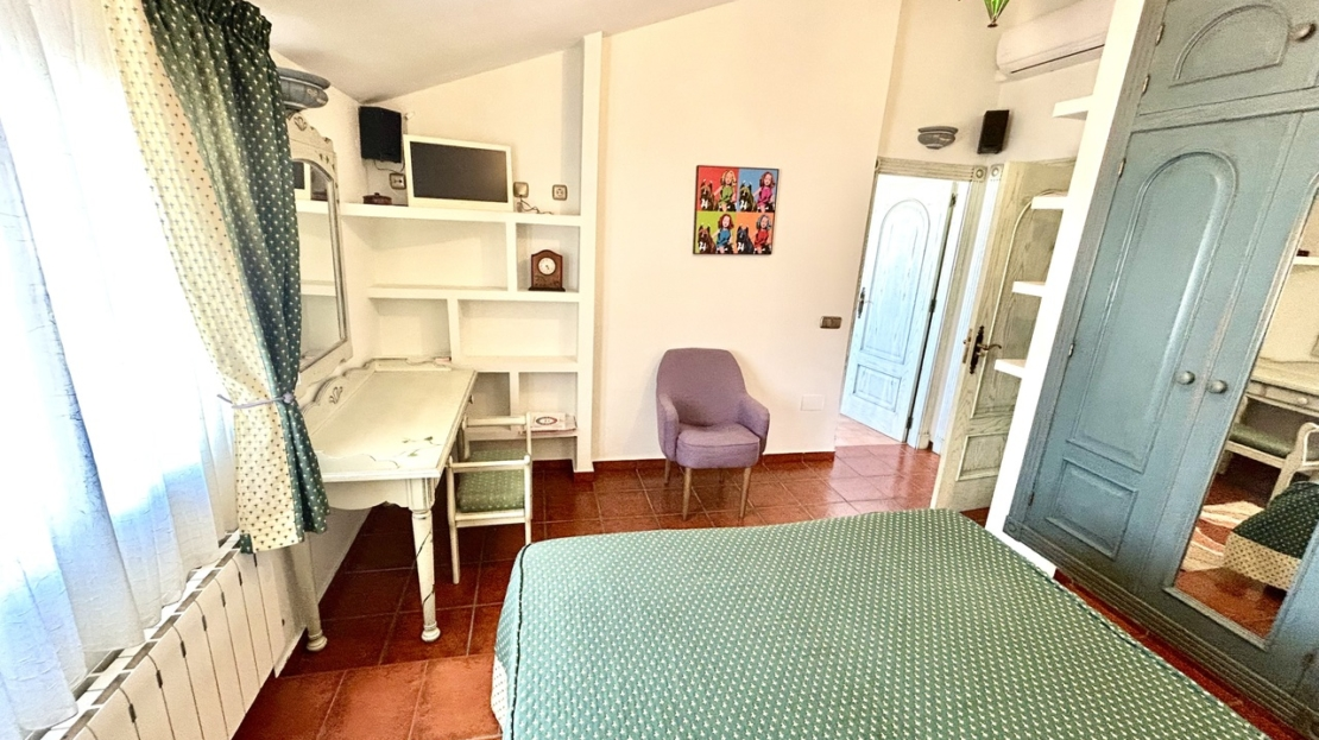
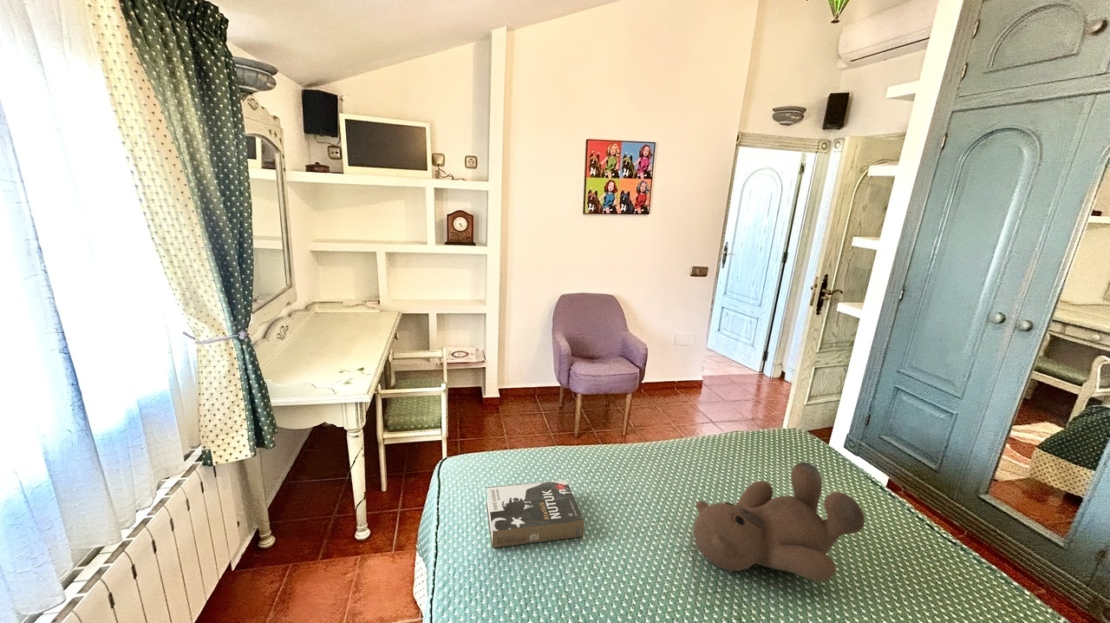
+ book [485,479,585,549]
+ teddy bear [693,461,866,583]
